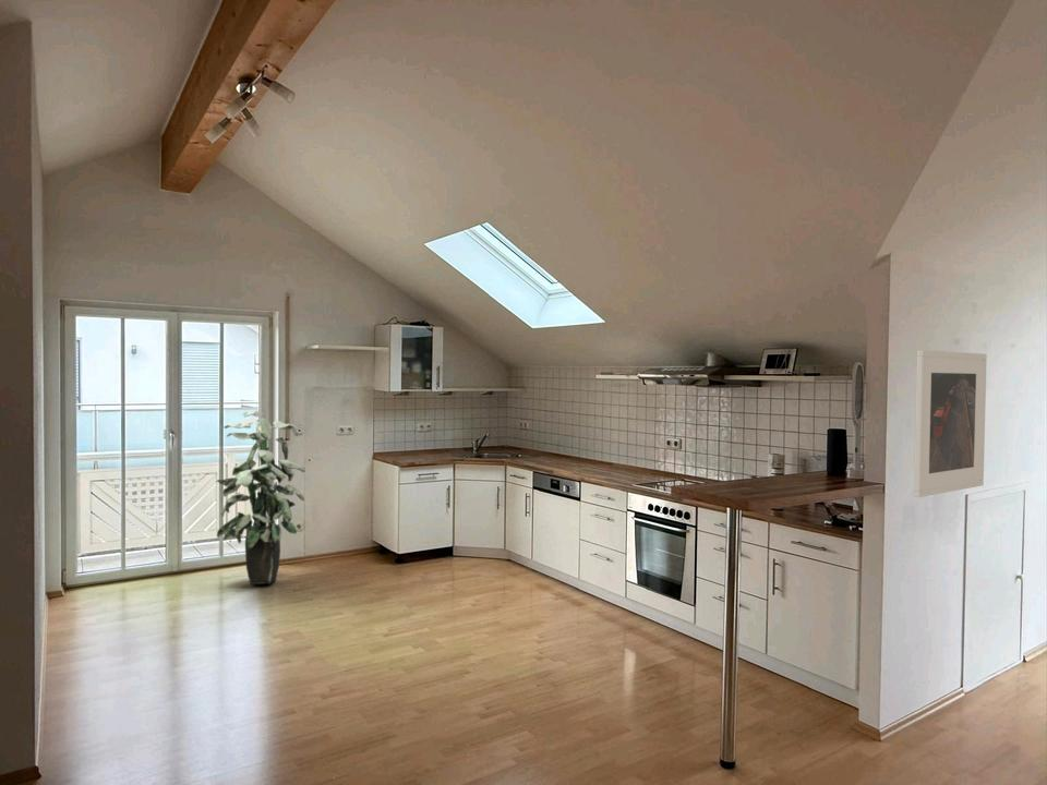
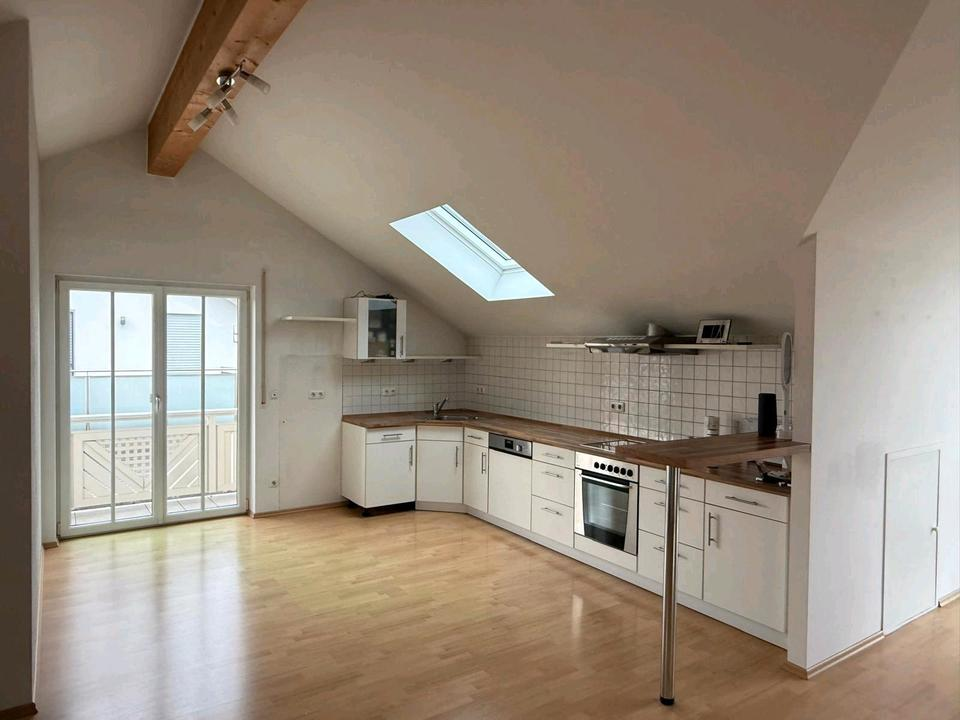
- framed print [913,349,988,498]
- indoor plant [215,410,306,585]
